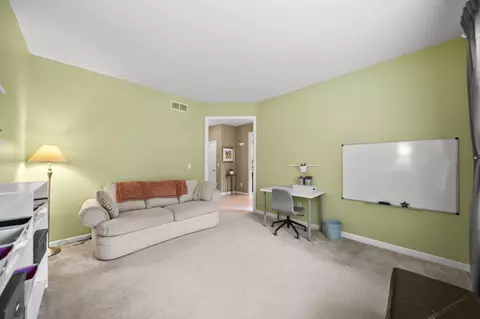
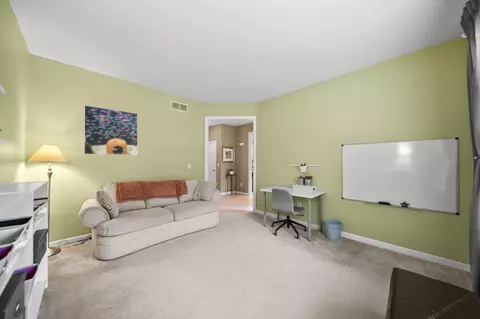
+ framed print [83,104,139,156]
